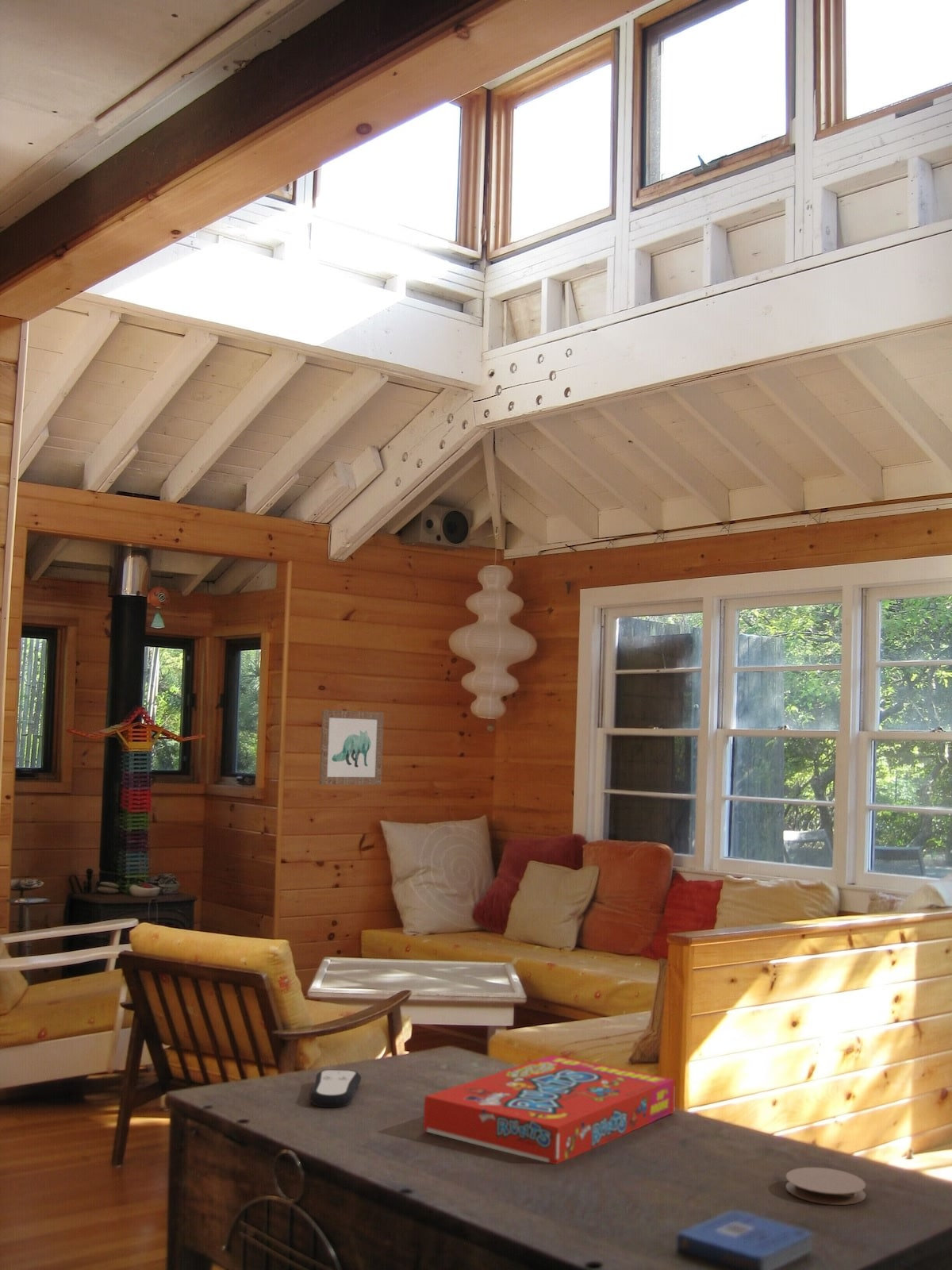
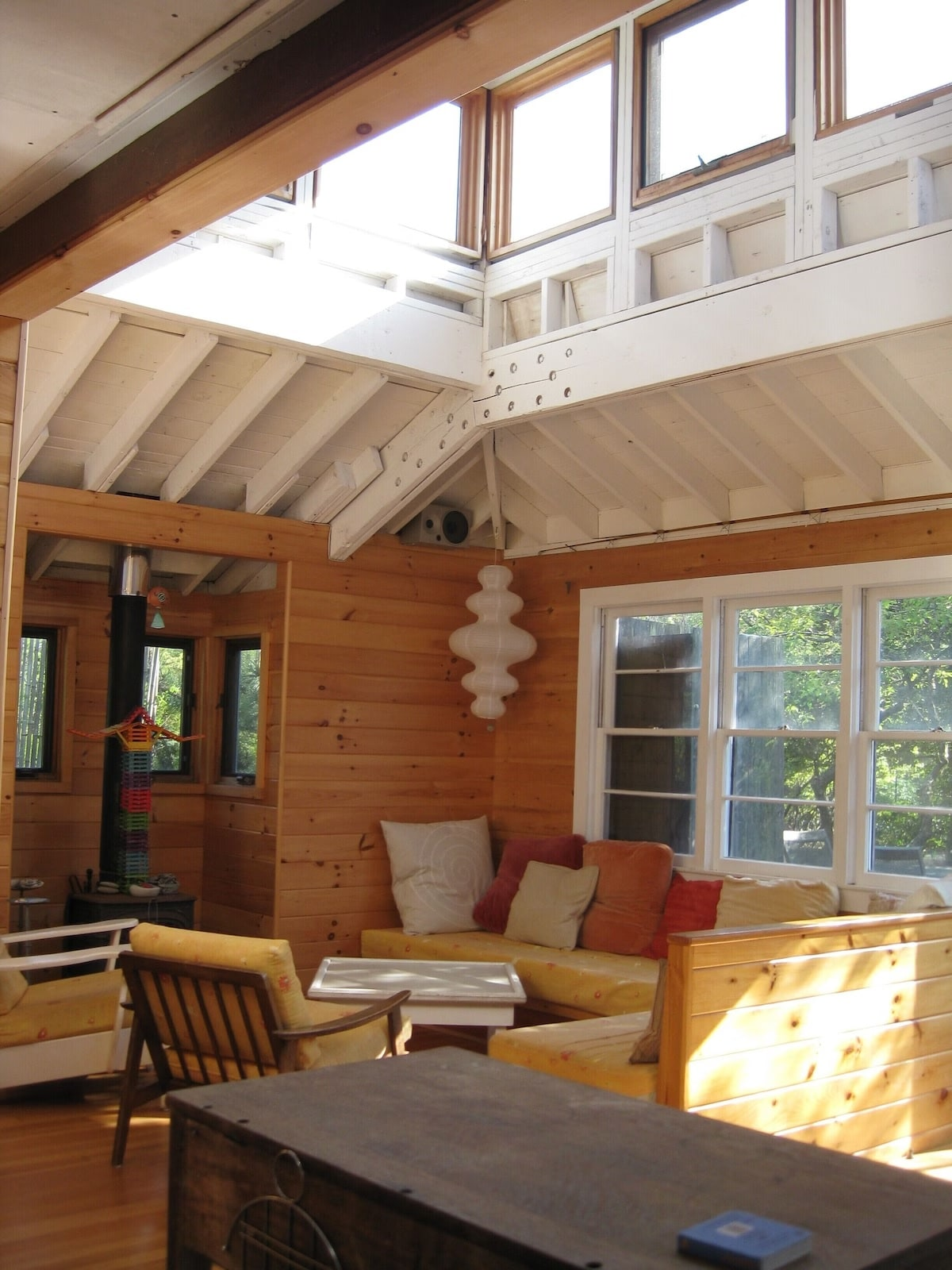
- remote control [309,1069,362,1108]
- wall art [319,709,385,786]
- coaster [785,1167,866,1206]
- snack box [423,1054,676,1165]
